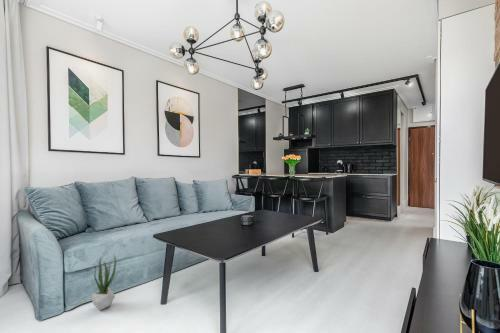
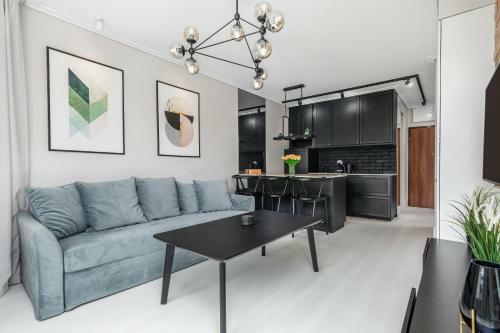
- potted plant [91,255,117,312]
